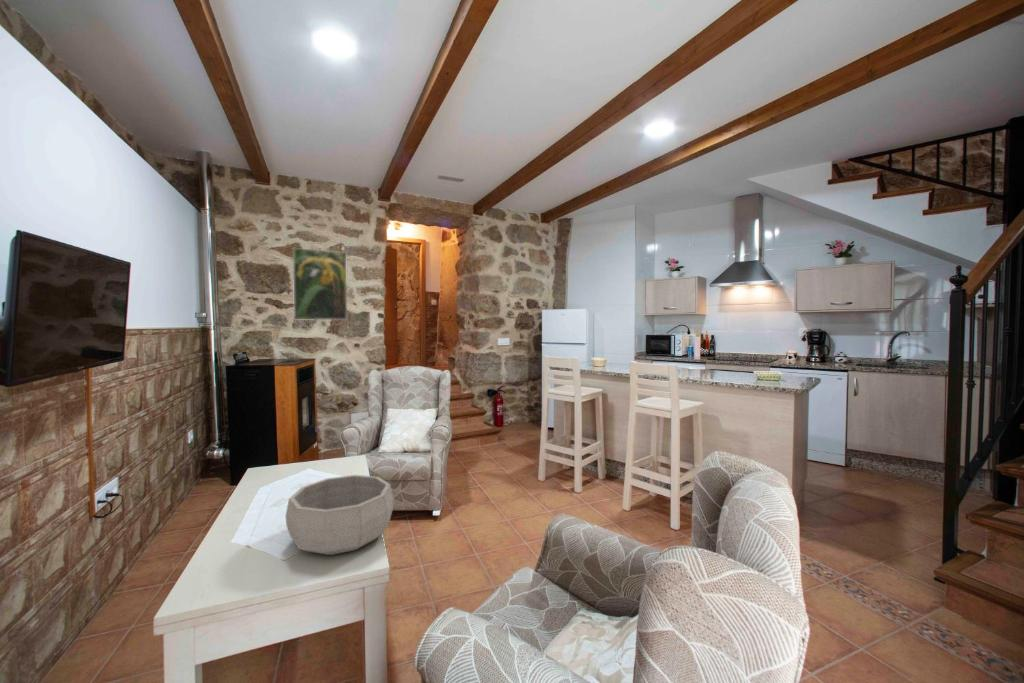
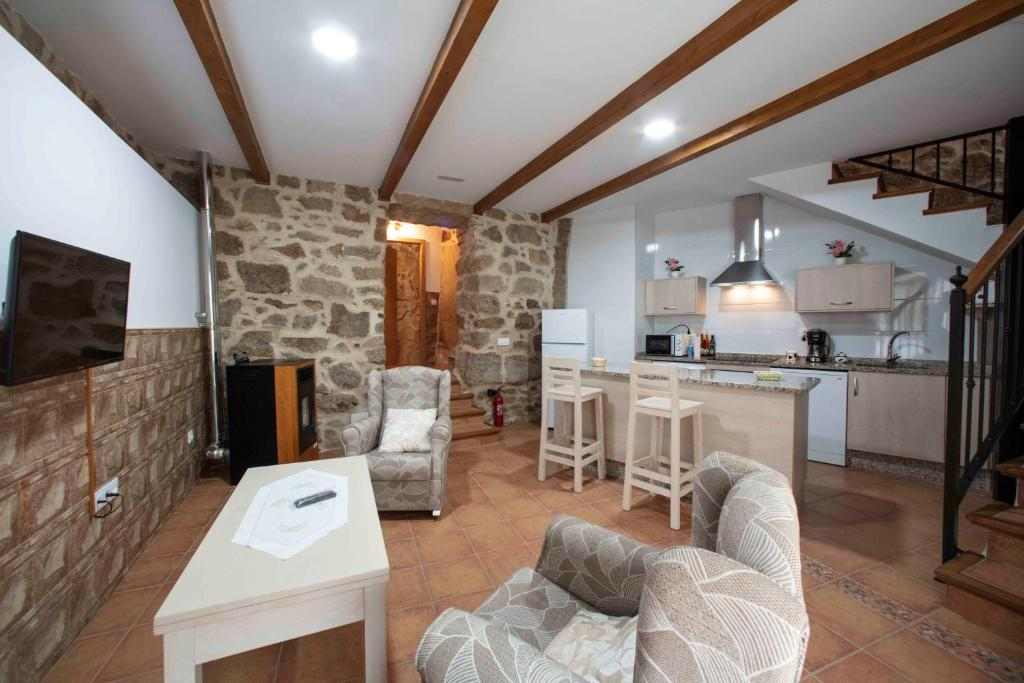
- decorative bowl [285,474,395,556]
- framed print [292,247,348,321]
